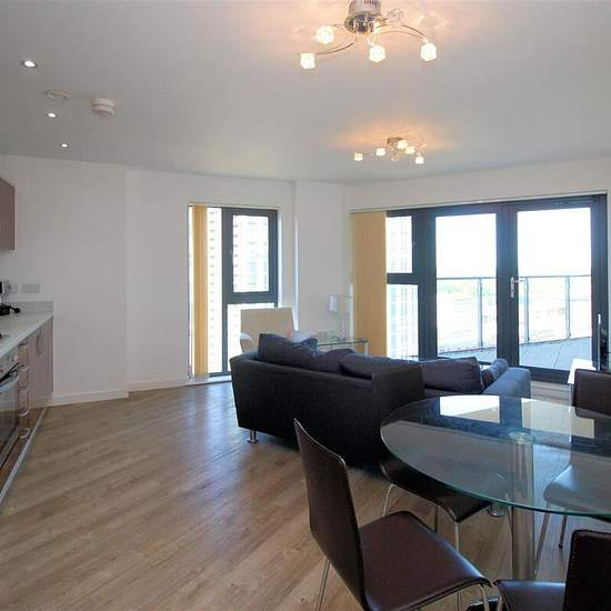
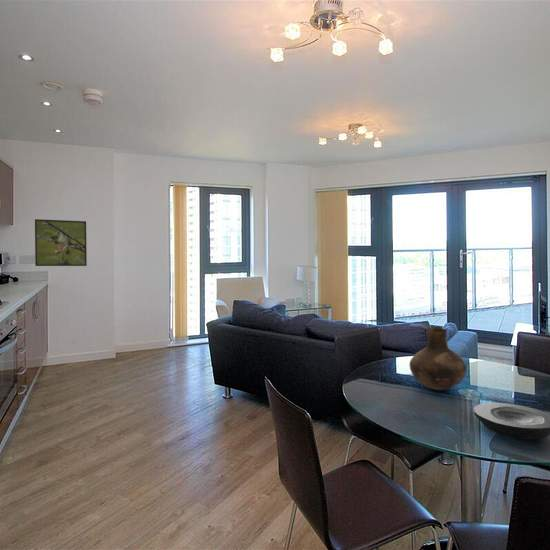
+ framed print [34,218,88,267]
+ plate [473,402,550,441]
+ vase [408,326,468,391]
